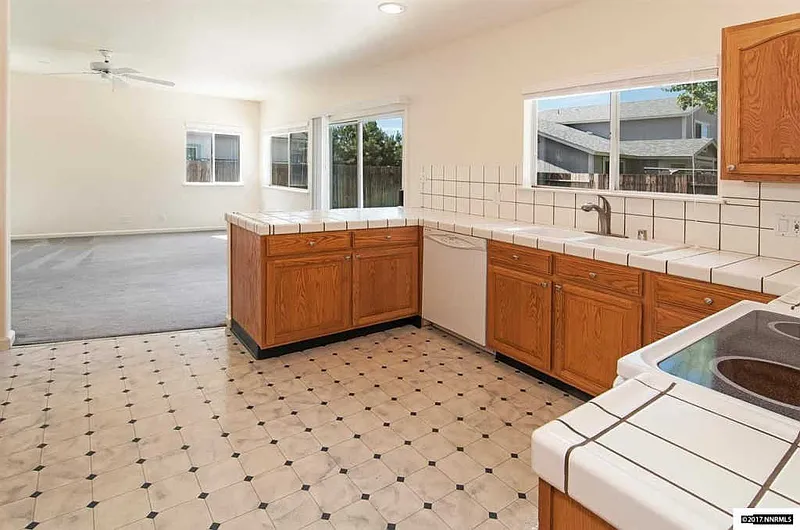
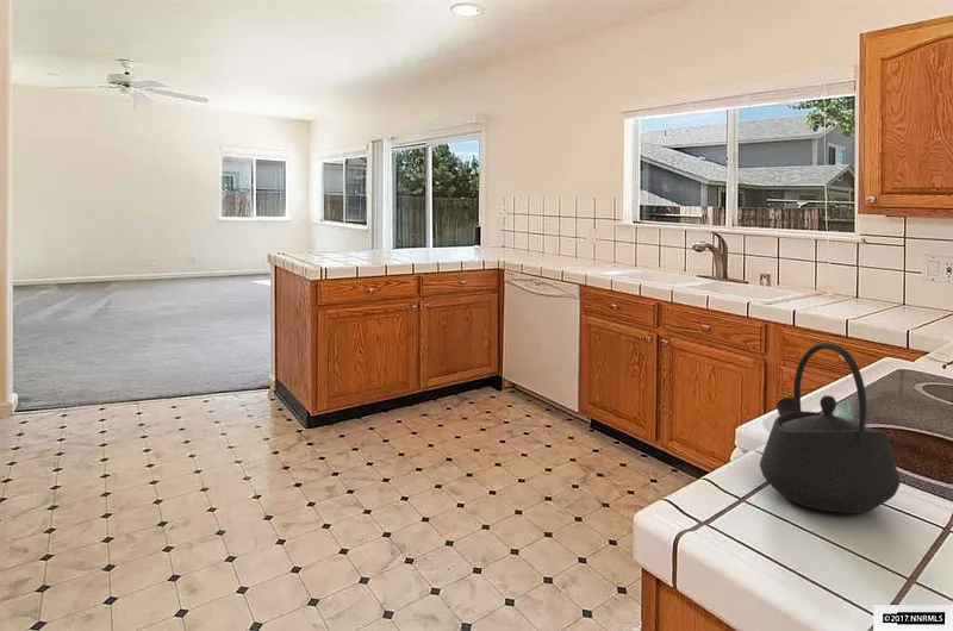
+ kettle [759,342,902,514]
